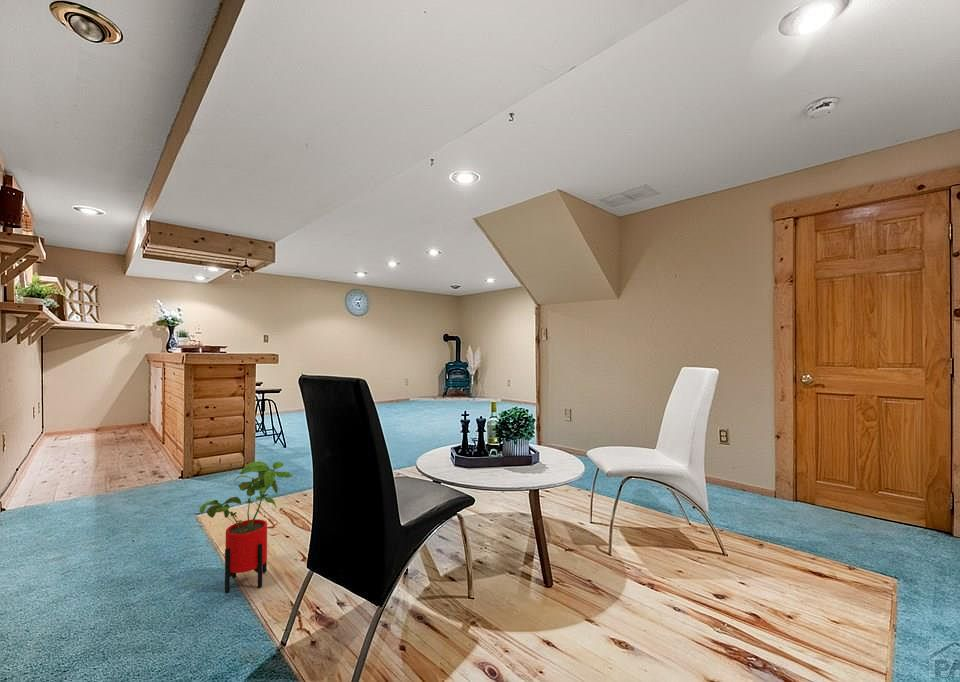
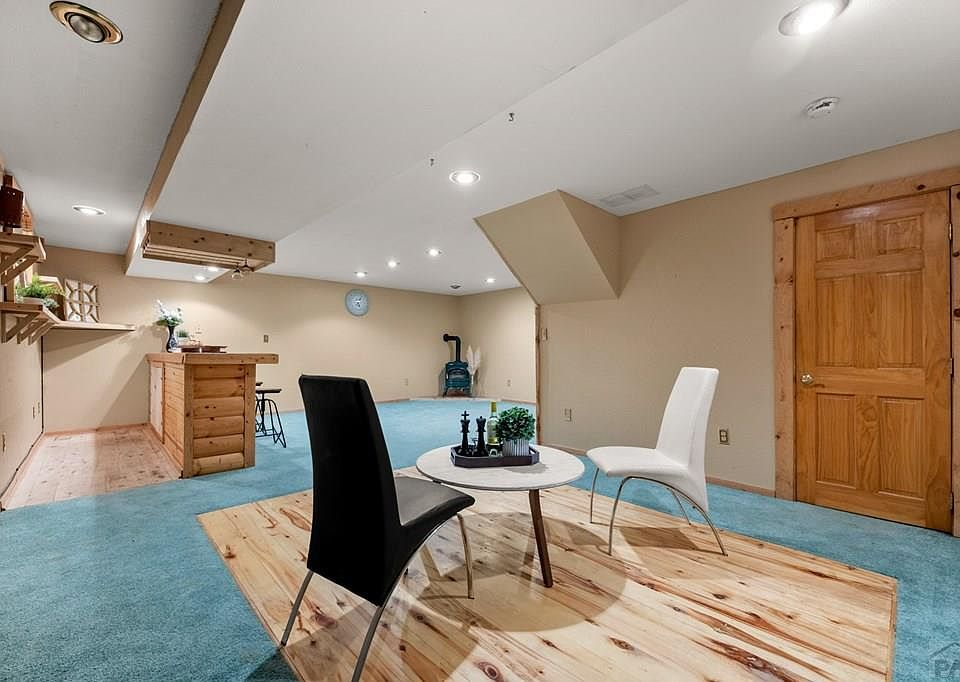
- house plant [199,460,293,594]
